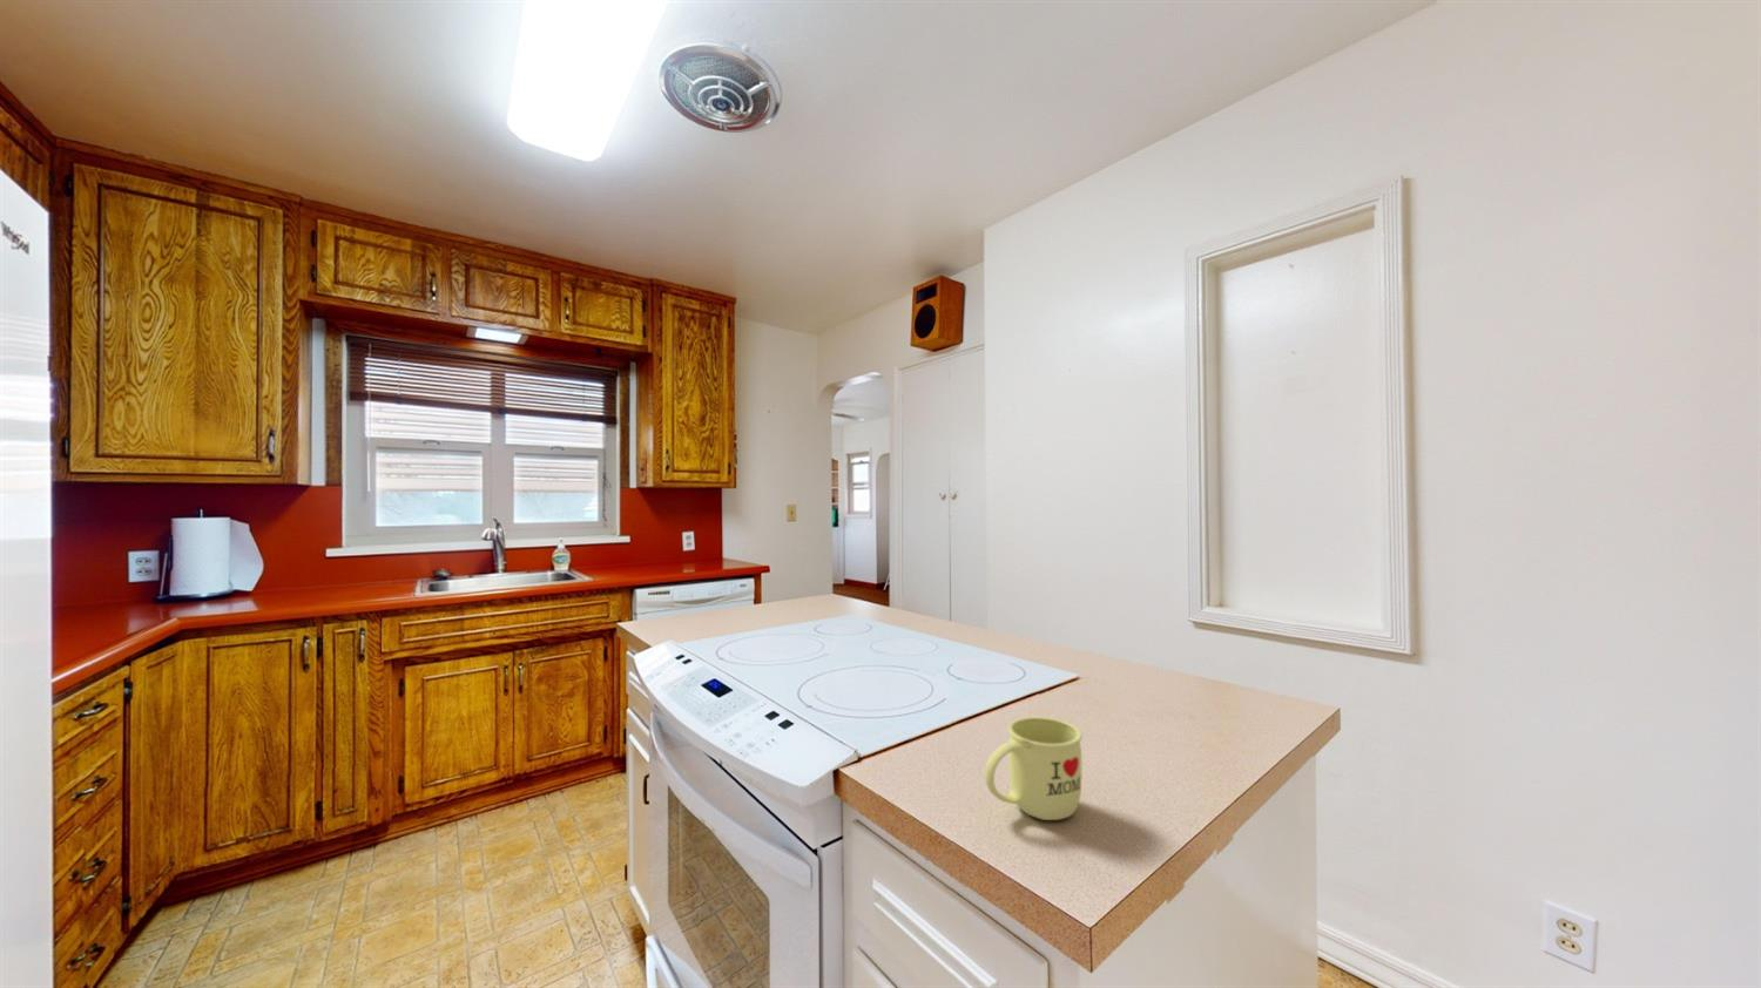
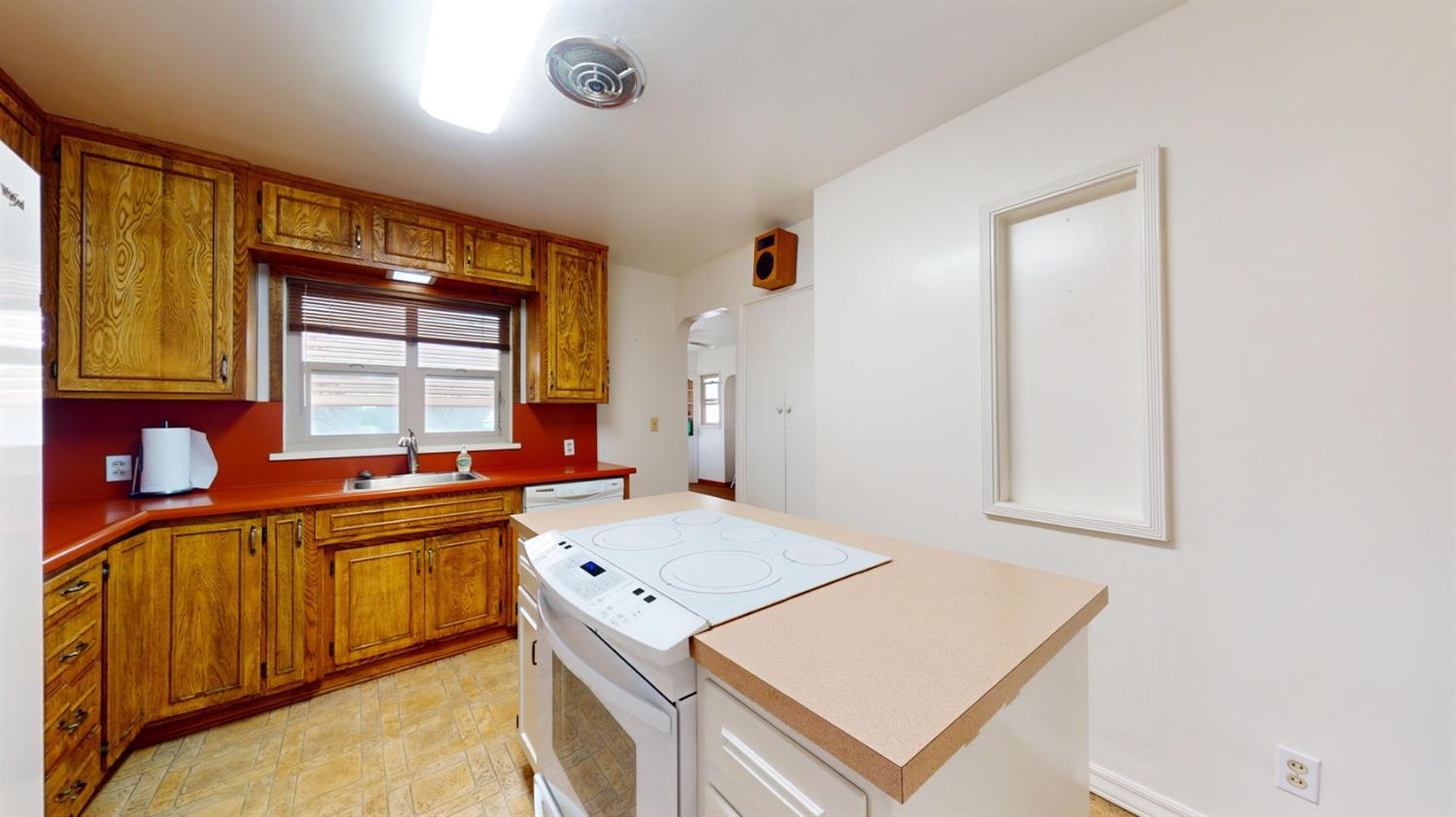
- mug [983,716,1084,821]
